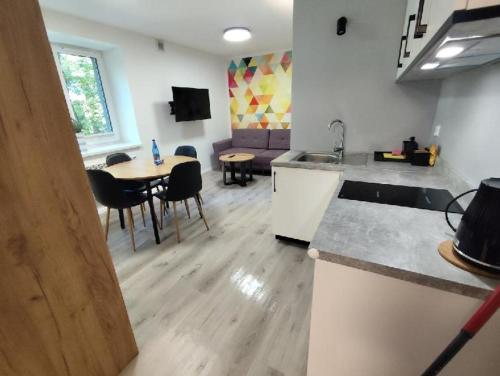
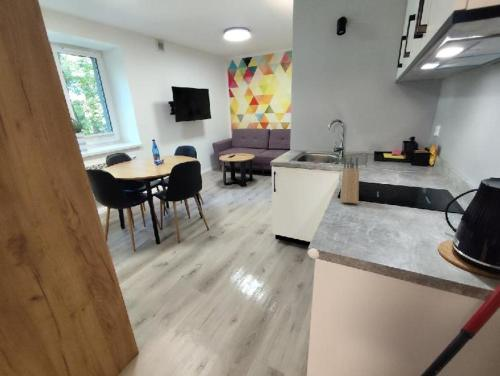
+ knife block [340,156,360,205]
